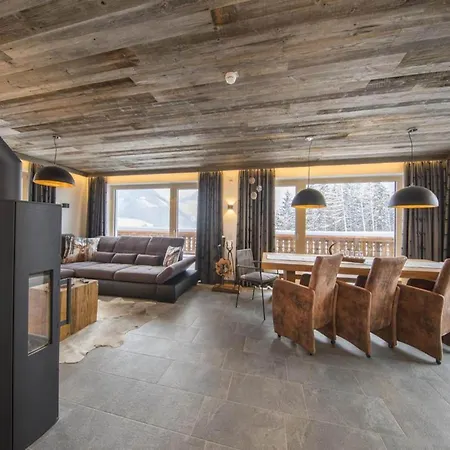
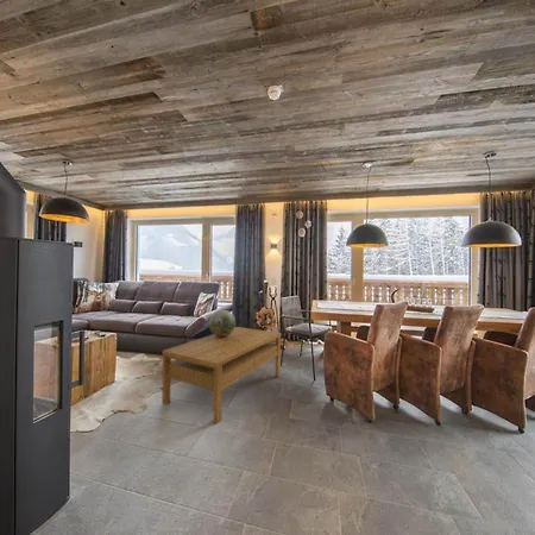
+ decorative sphere [208,309,237,336]
+ coffee table [160,326,282,426]
